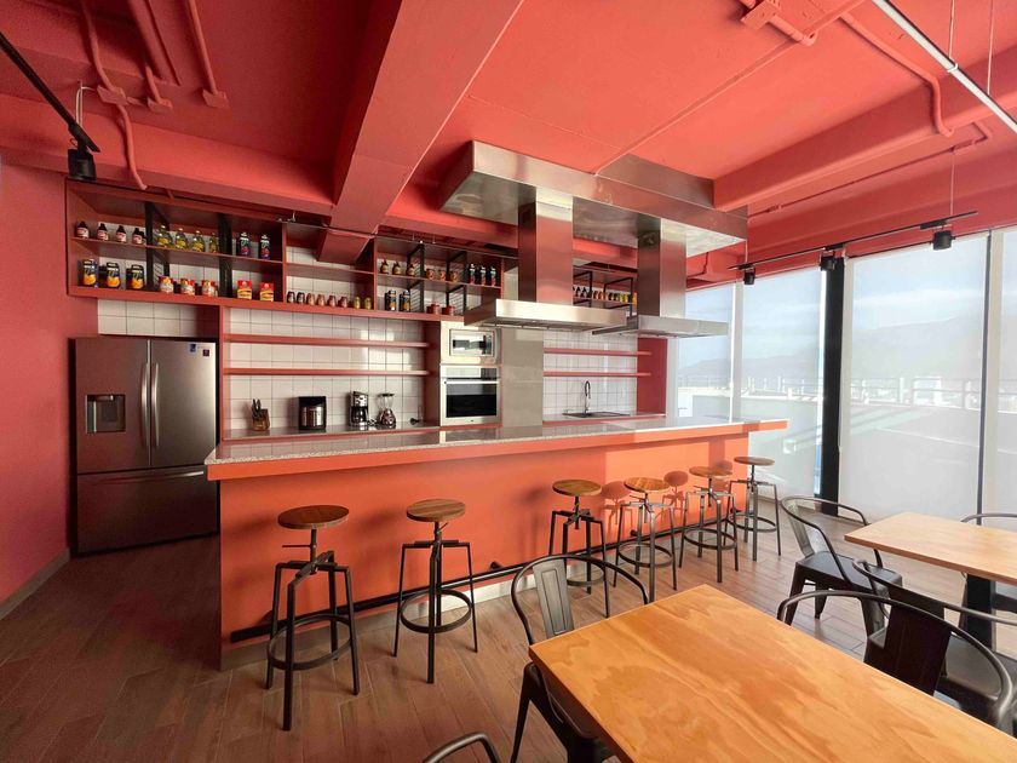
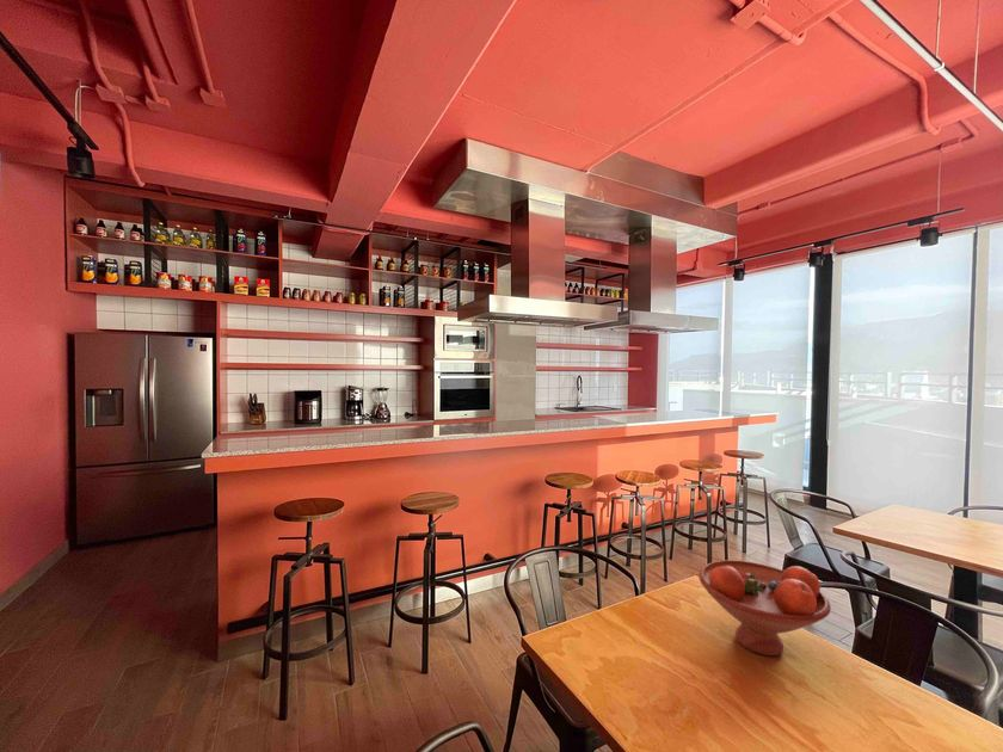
+ fruit bowl [697,559,832,657]
